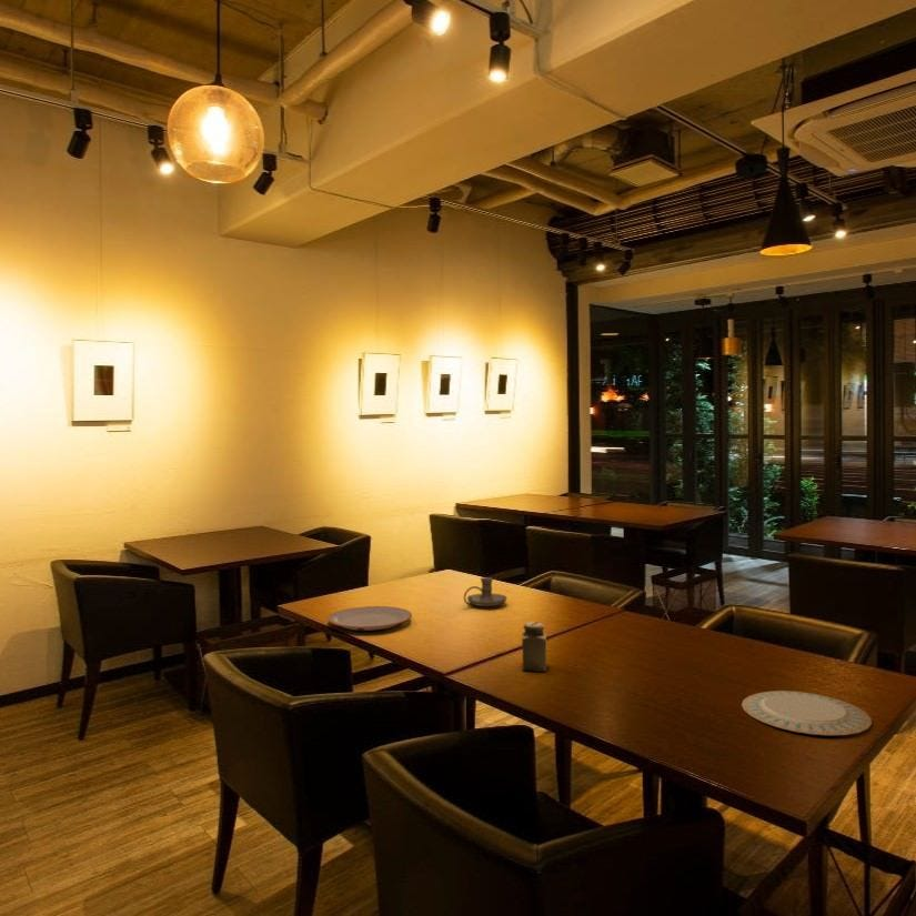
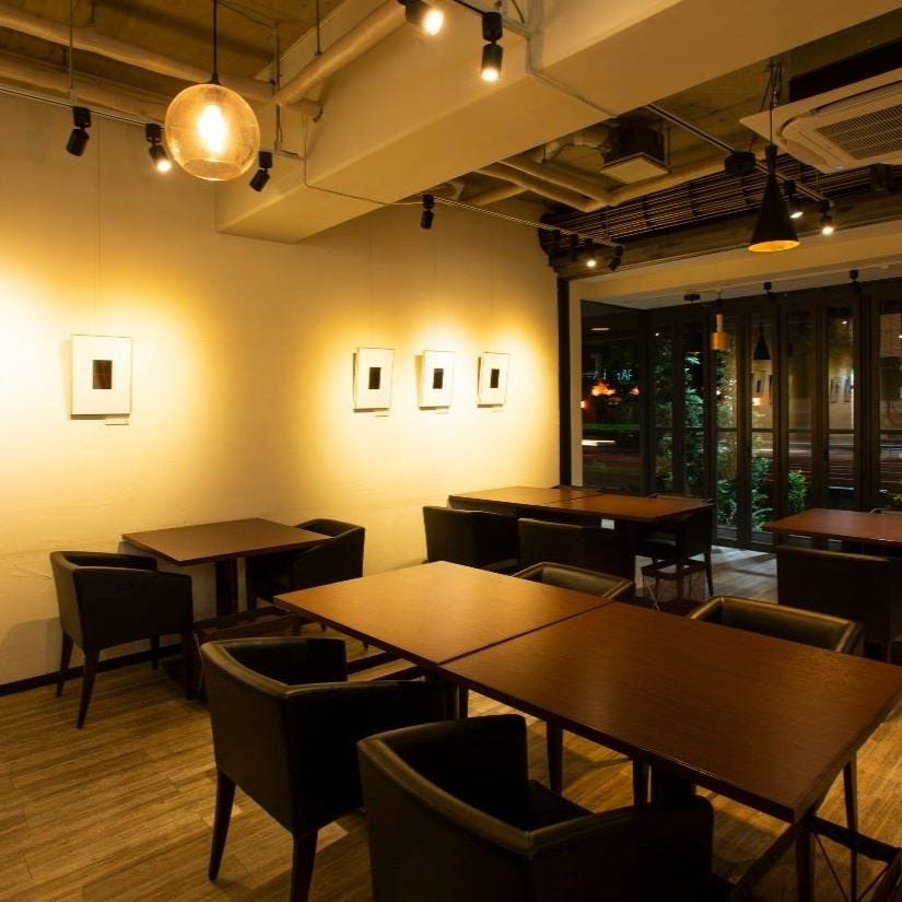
- salt shaker [521,621,547,673]
- chinaware [741,689,873,736]
- candle holder [463,576,509,607]
- plate [326,605,413,632]
